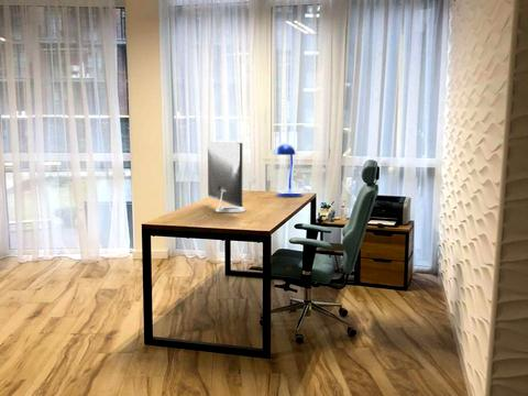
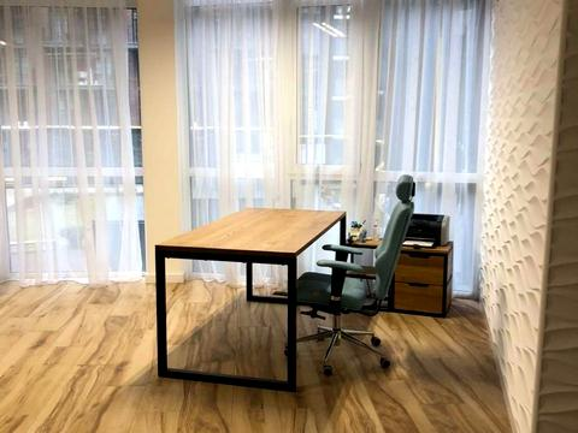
- monitor [207,140,246,213]
- desk lamp [273,142,304,198]
